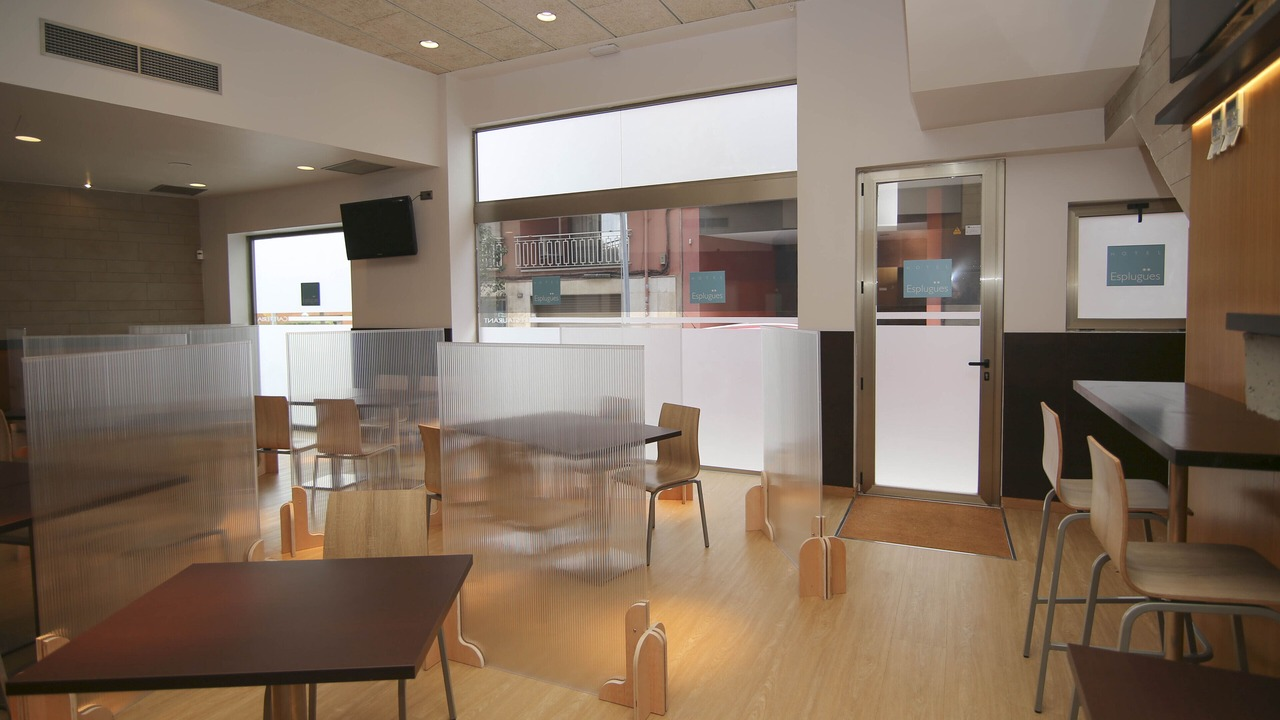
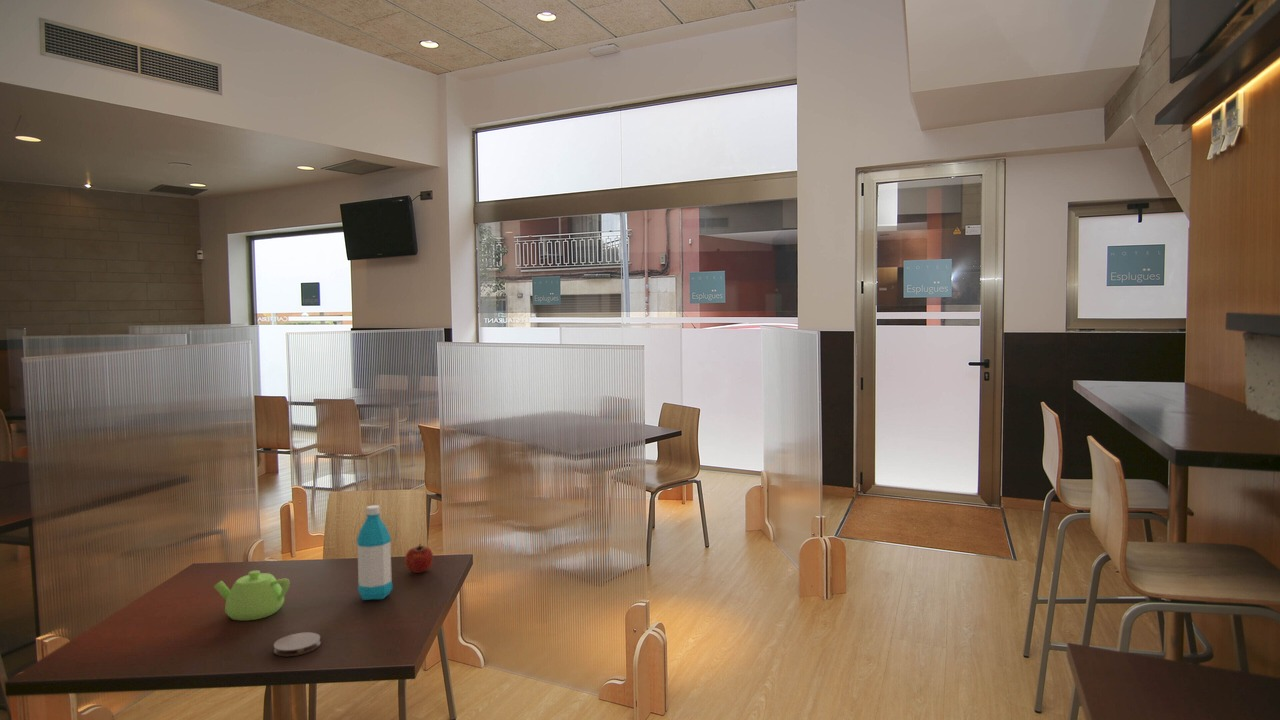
+ water bottle [355,504,393,601]
+ teapot [213,570,291,621]
+ fruit [404,543,434,574]
+ coaster [273,631,322,657]
